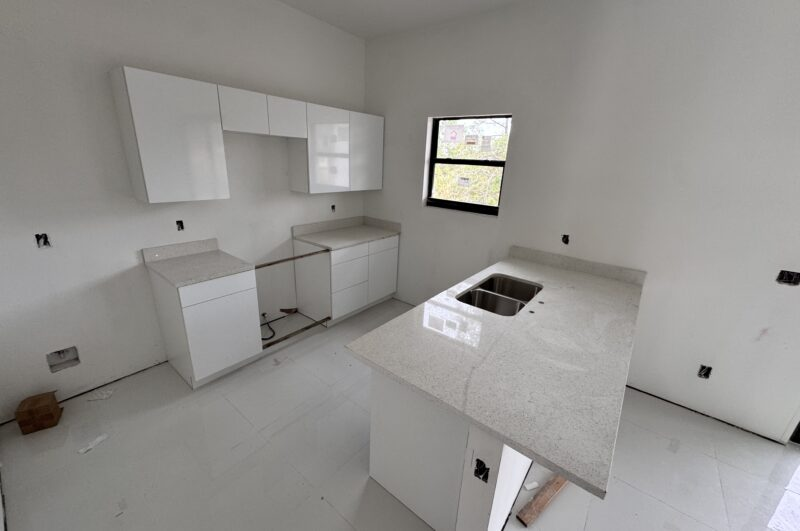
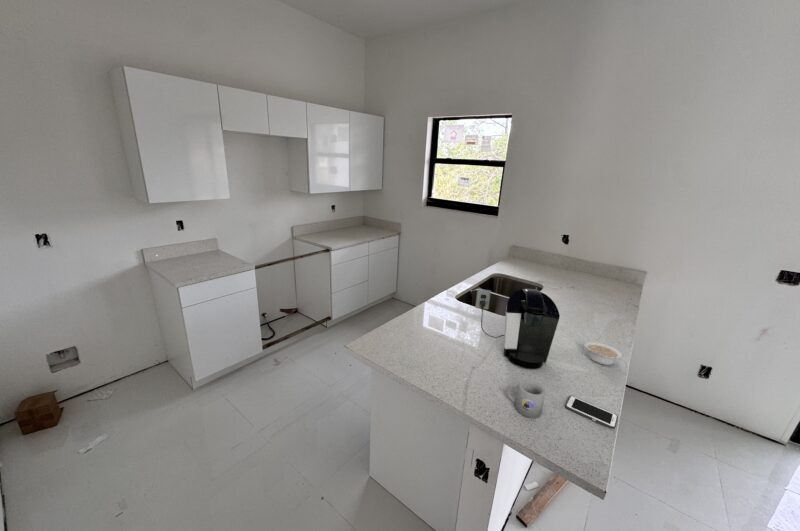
+ coffee maker [475,288,561,370]
+ legume [583,341,624,366]
+ mug [506,379,547,419]
+ cell phone [564,395,619,430]
